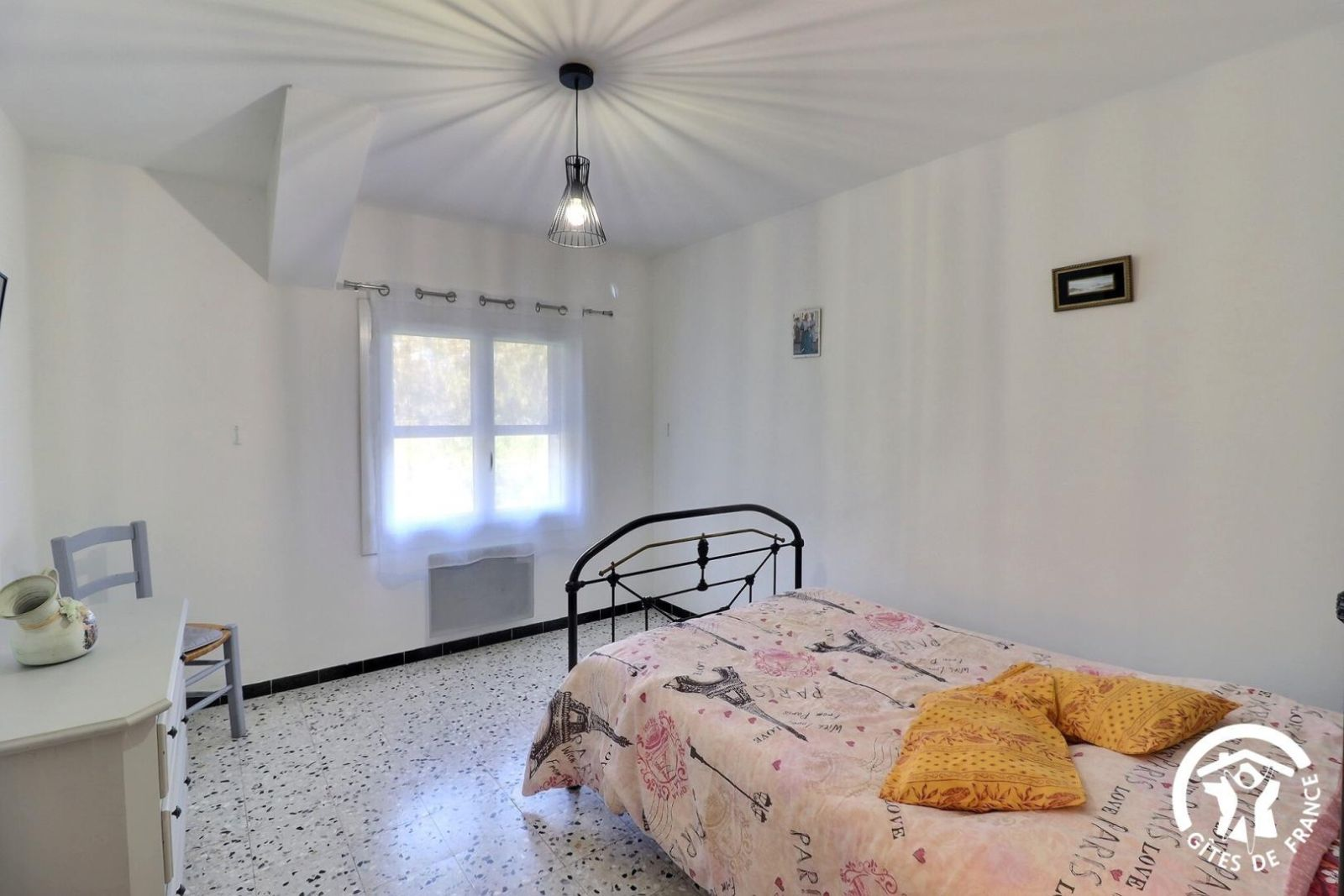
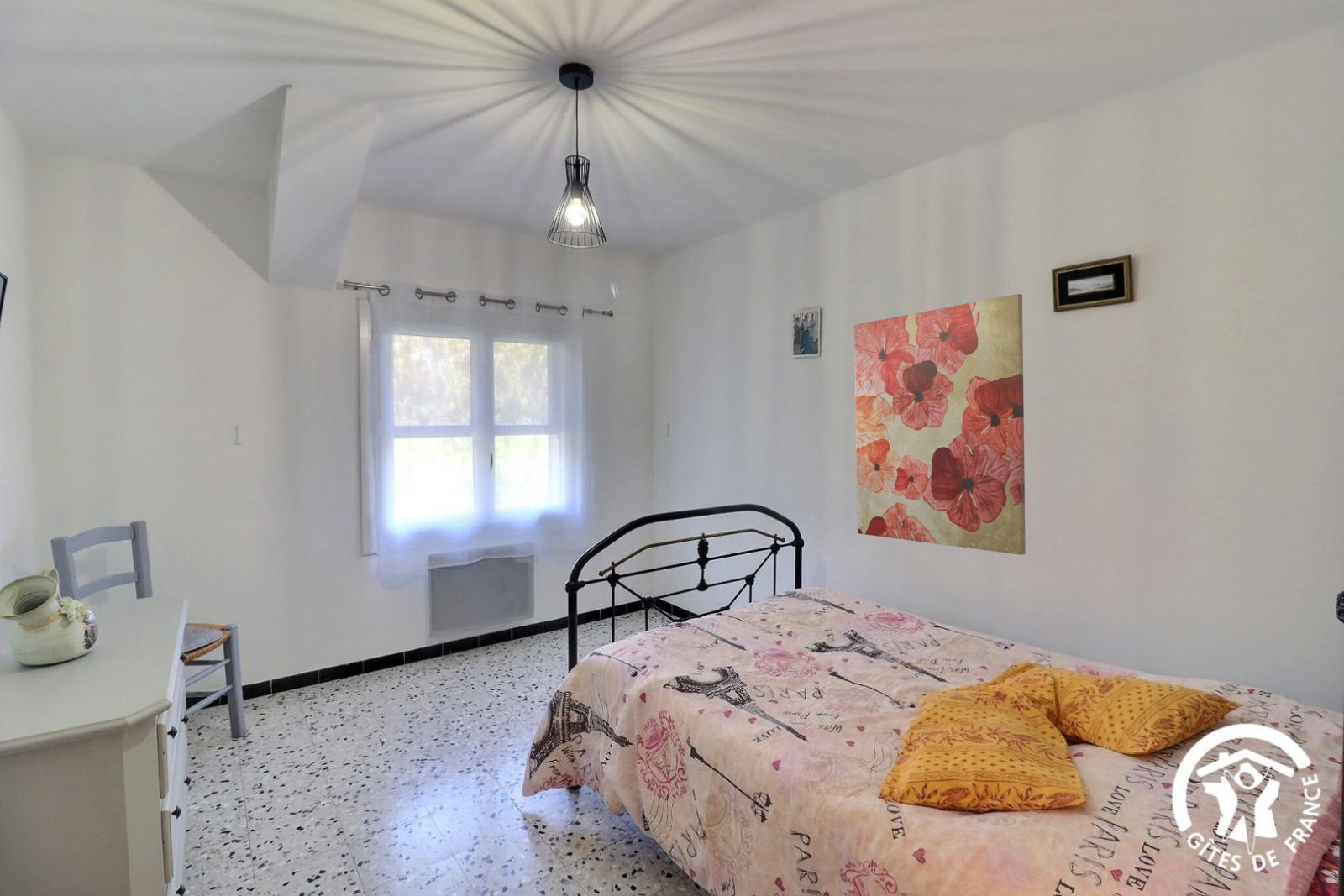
+ wall art [853,293,1026,556]
